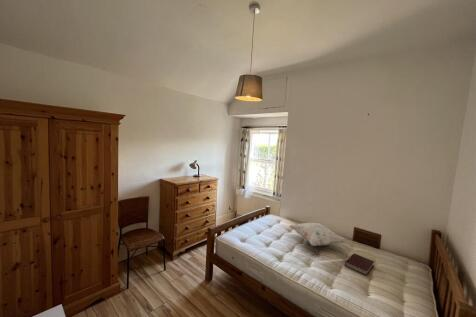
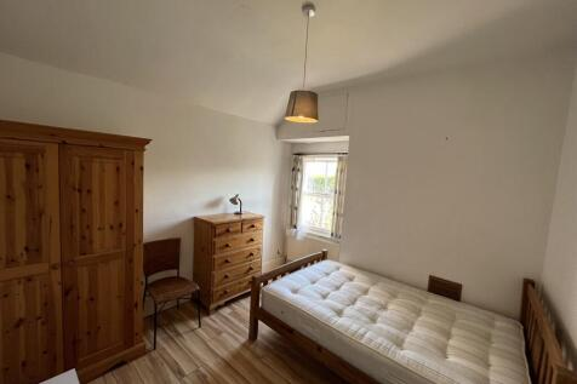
- book [344,253,375,276]
- decorative pillow [288,222,349,247]
